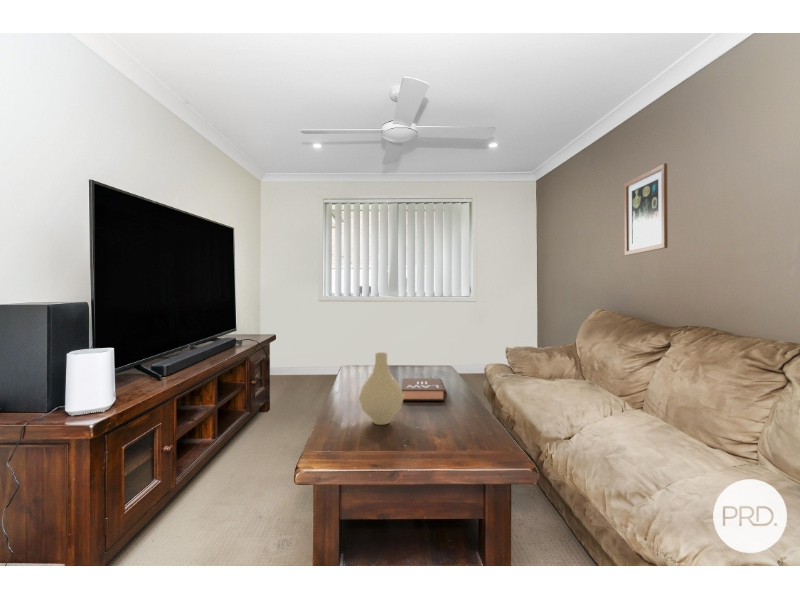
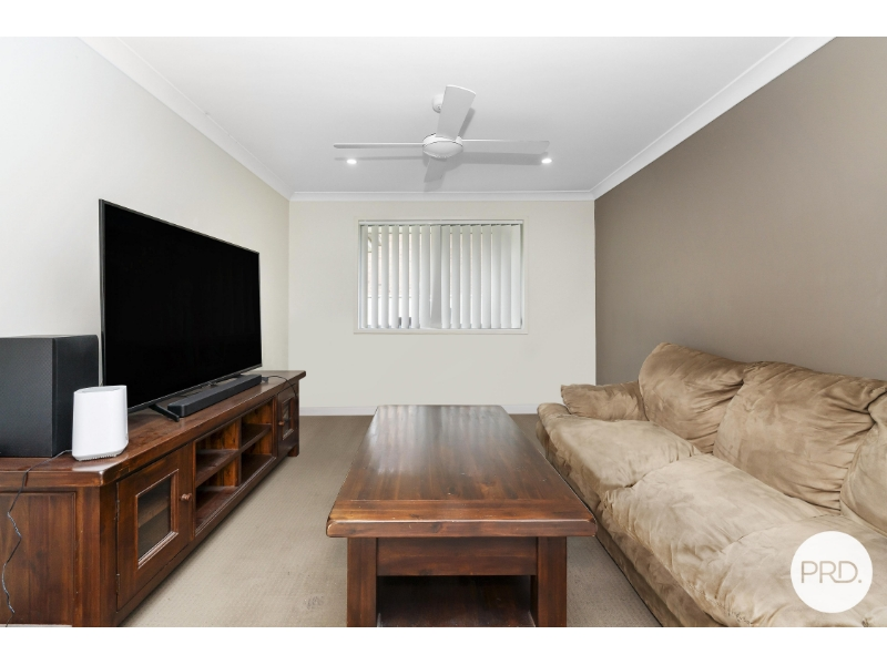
- wall art [623,162,669,257]
- book [401,377,448,401]
- vase [358,352,404,426]
